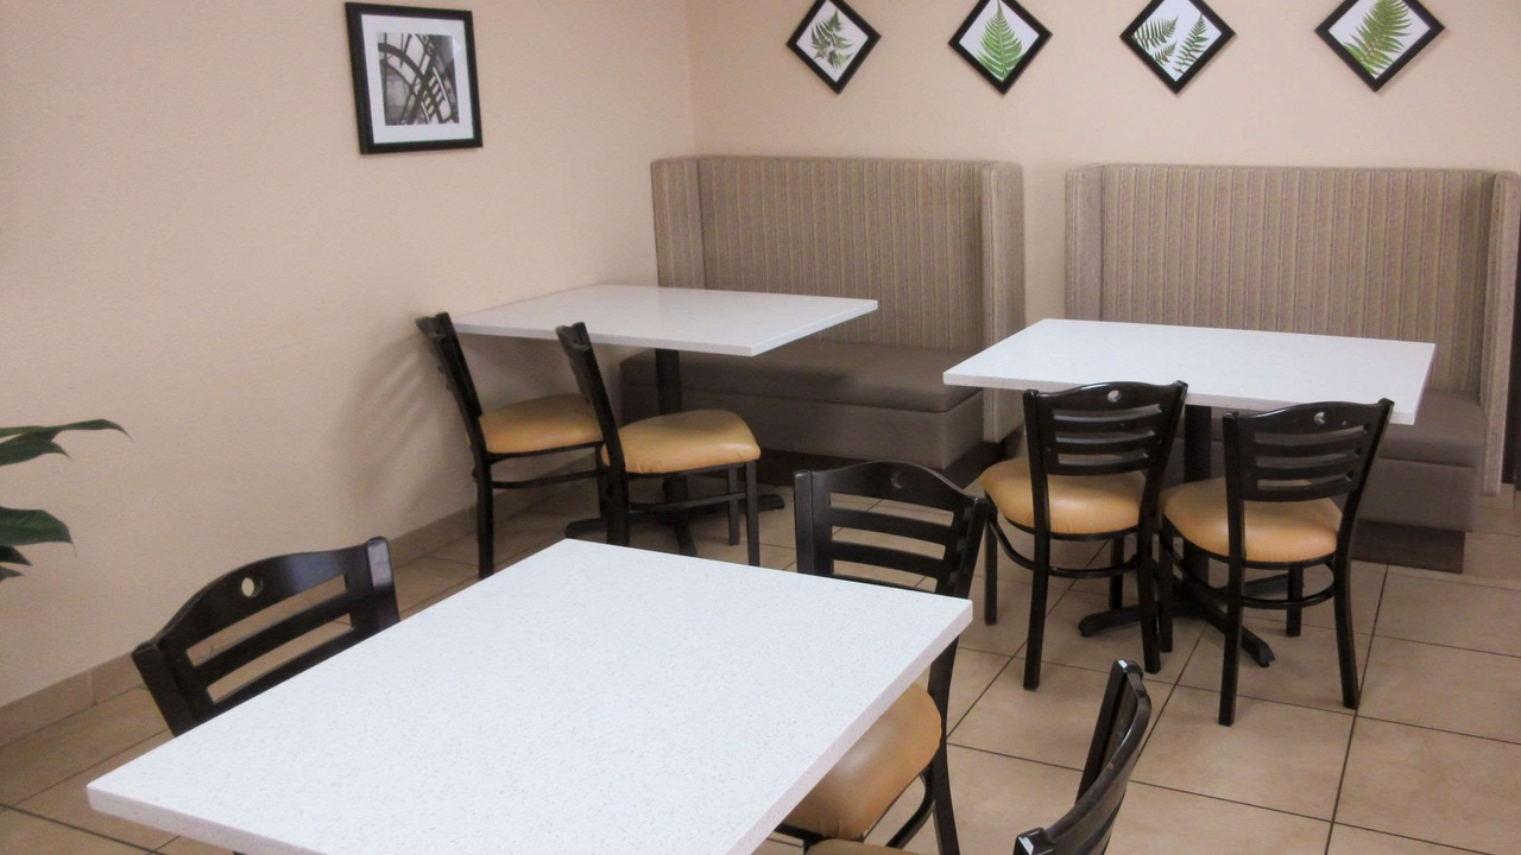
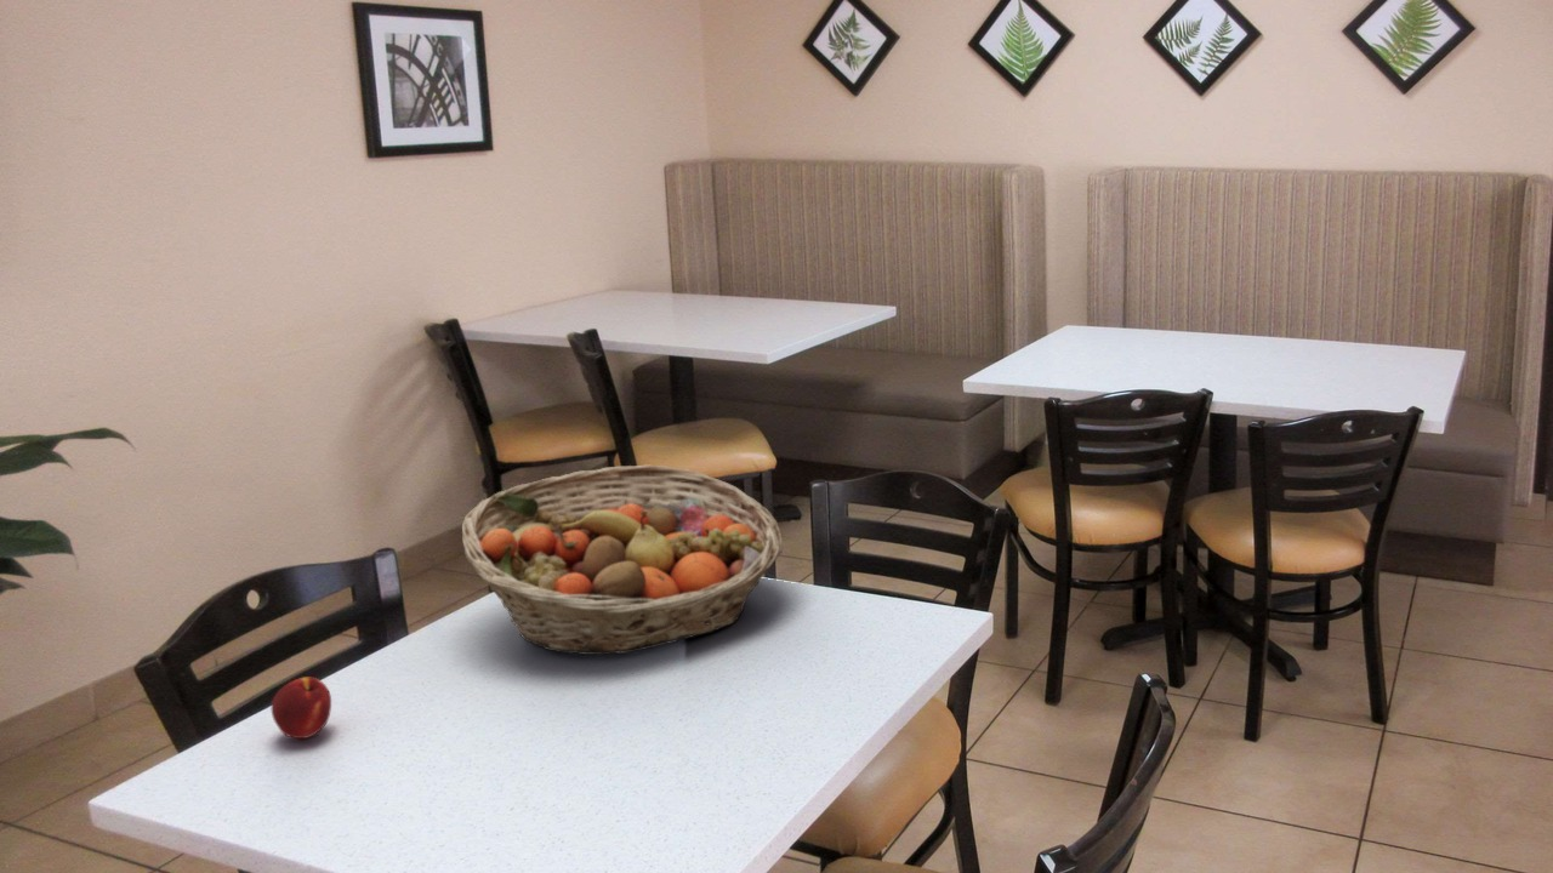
+ peach [271,677,332,740]
+ fruit basket [461,463,784,656]
